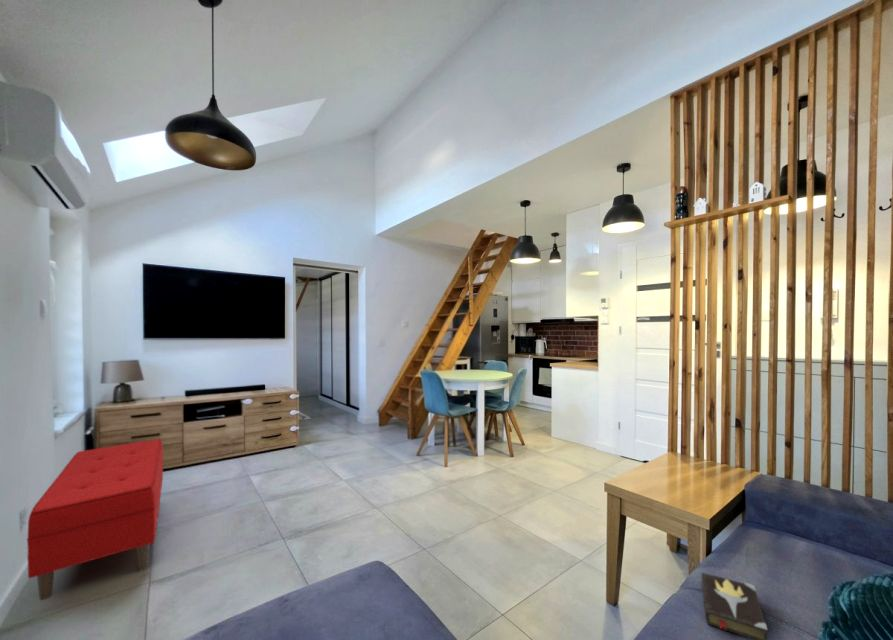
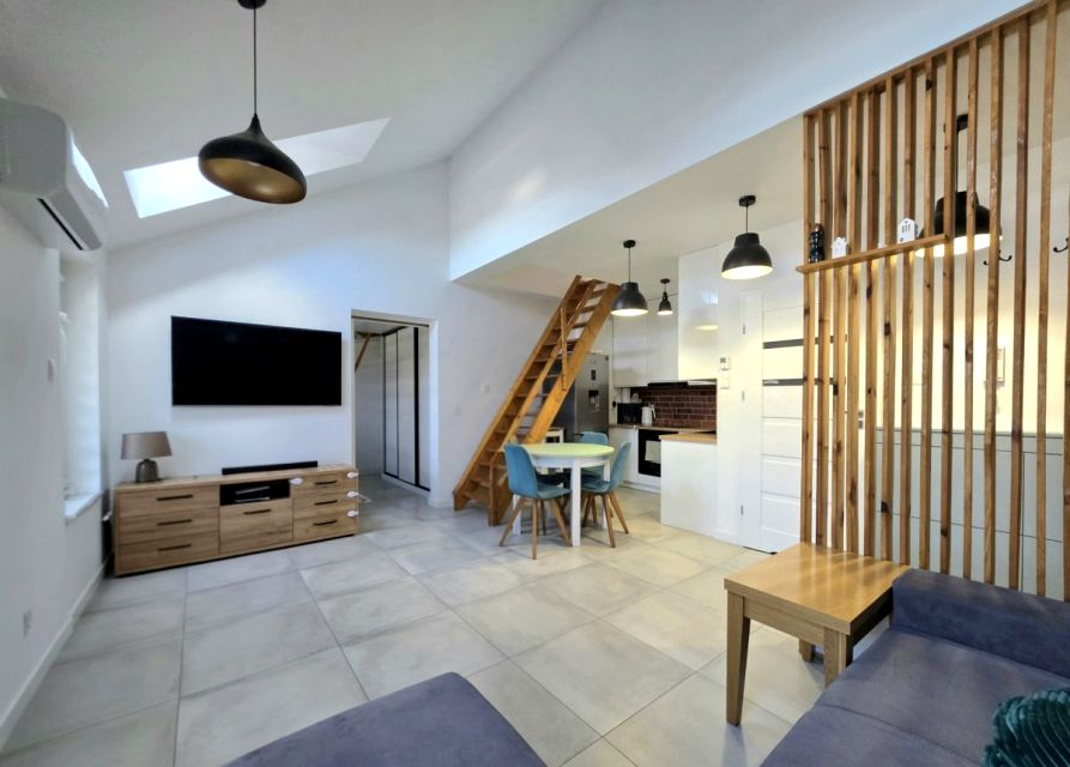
- hardback book [701,572,769,640]
- bench [26,438,164,601]
